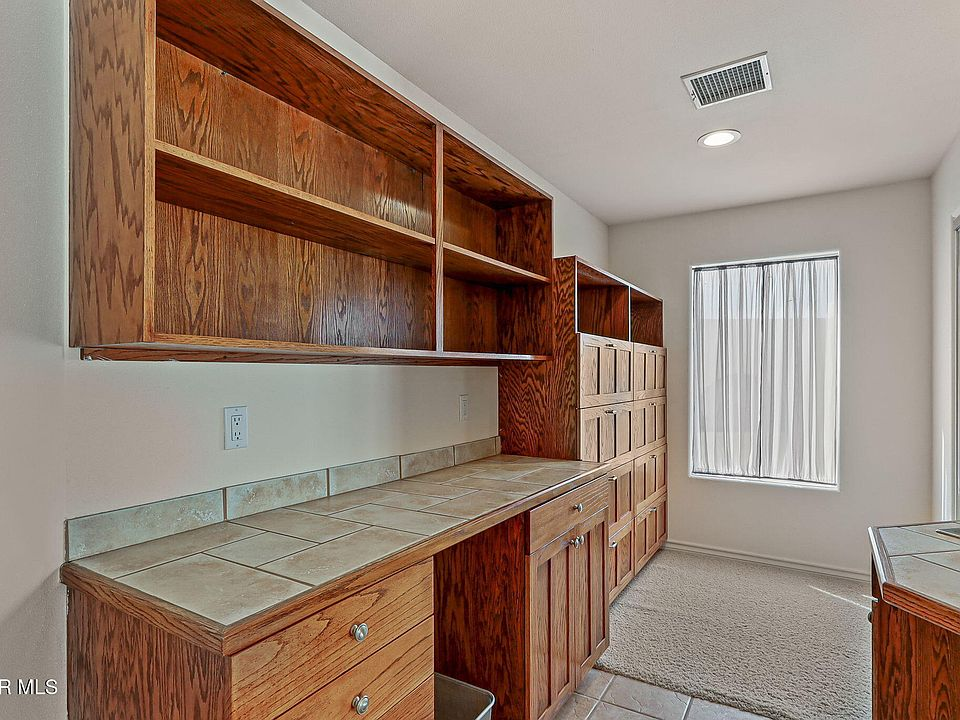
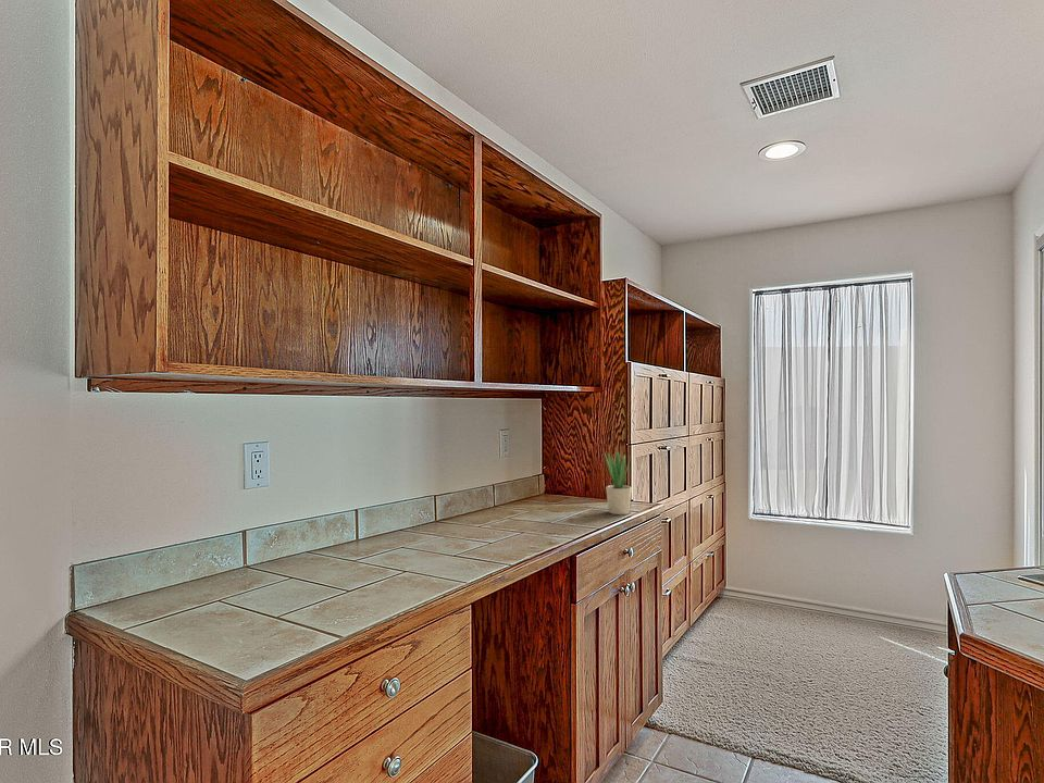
+ potted plant [604,449,633,515]
